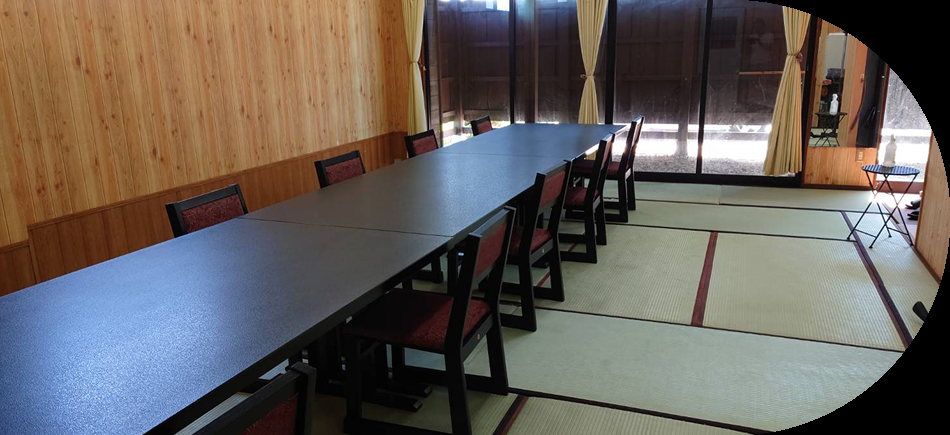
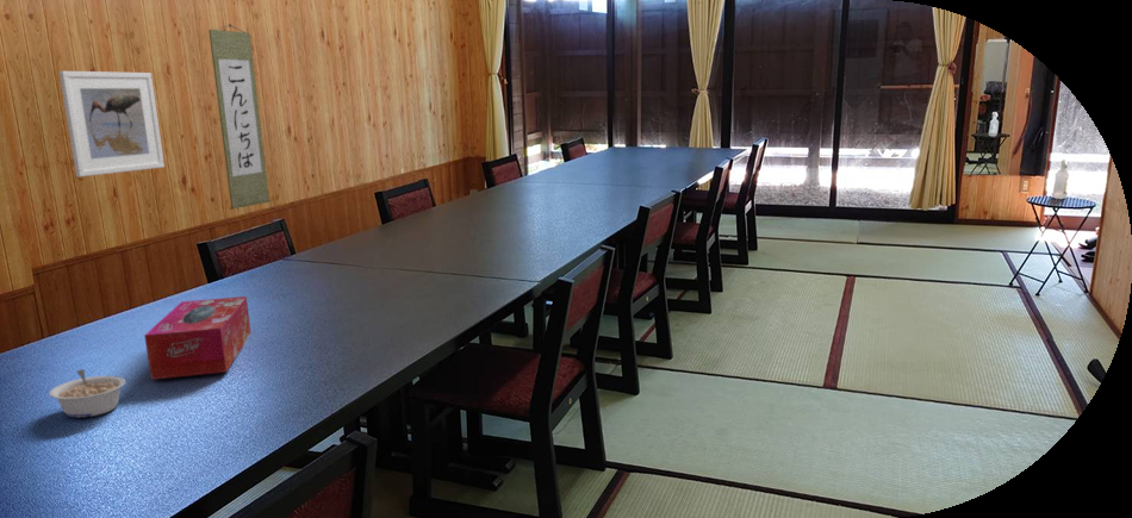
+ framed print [57,70,166,179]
+ tissue box [143,295,251,381]
+ wall scroll [209,23,272,211]
+ legume [48,368,126,418]
